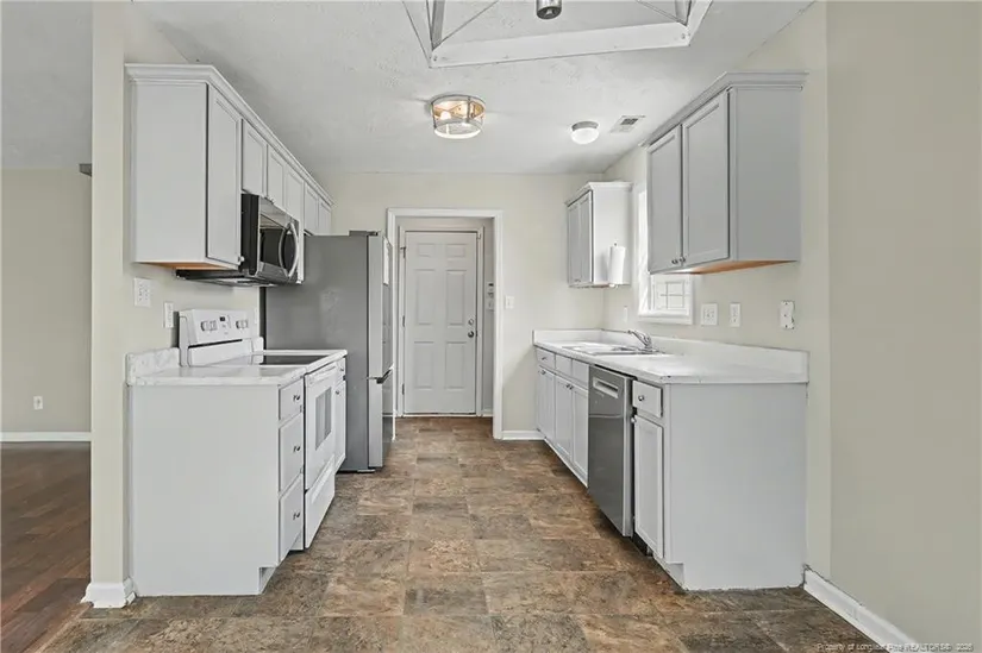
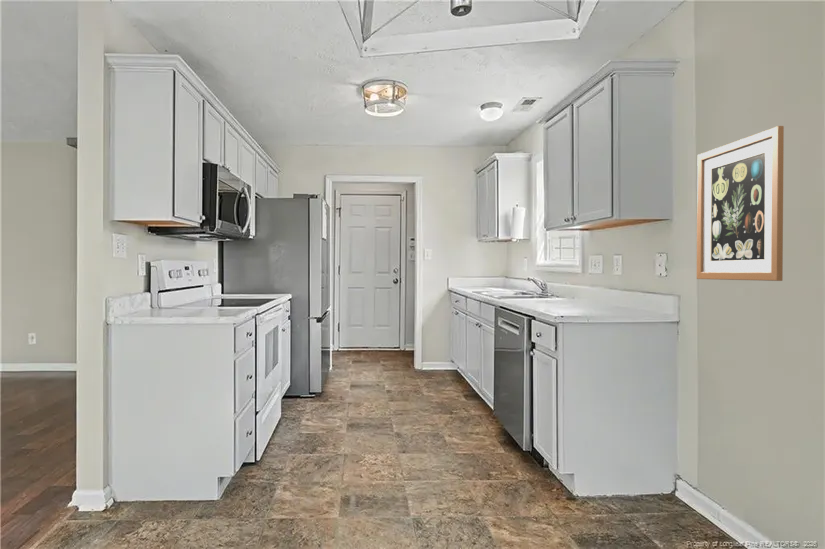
+ wall art [696,125,785,282]
